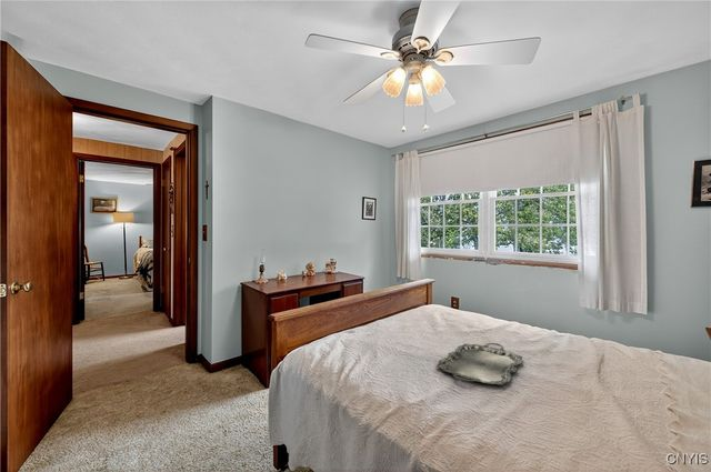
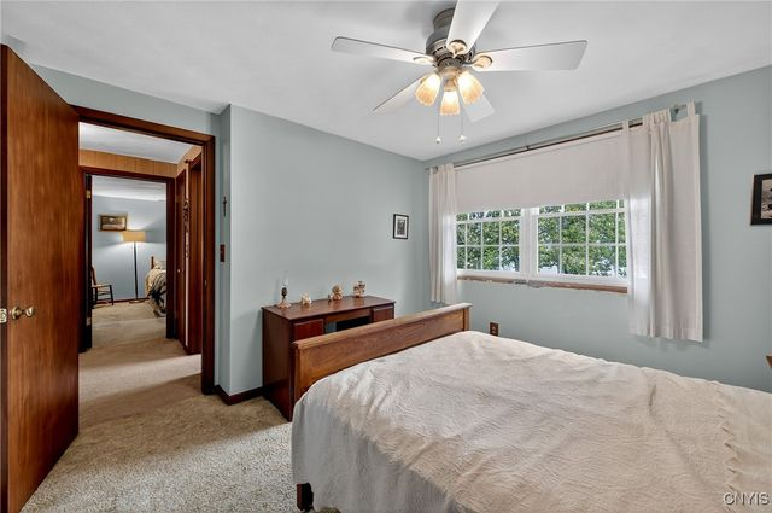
- serving tray [435,342,523,386]
